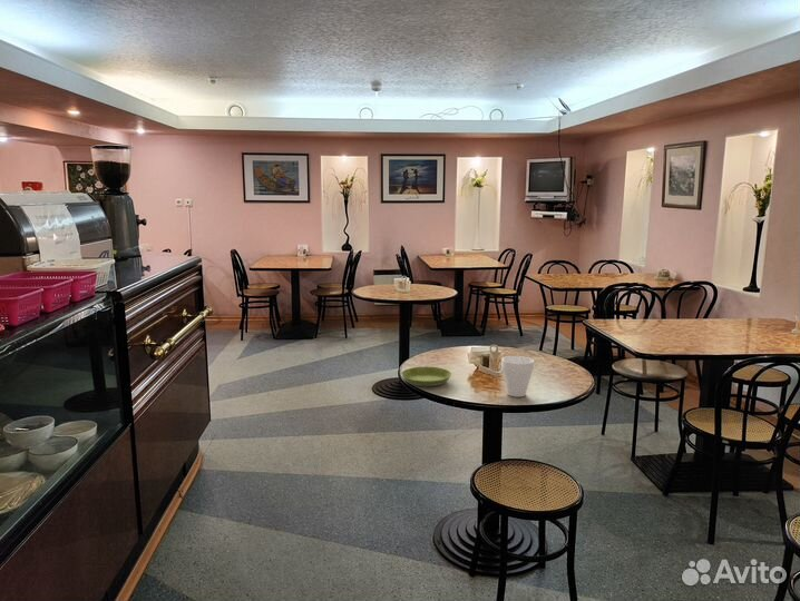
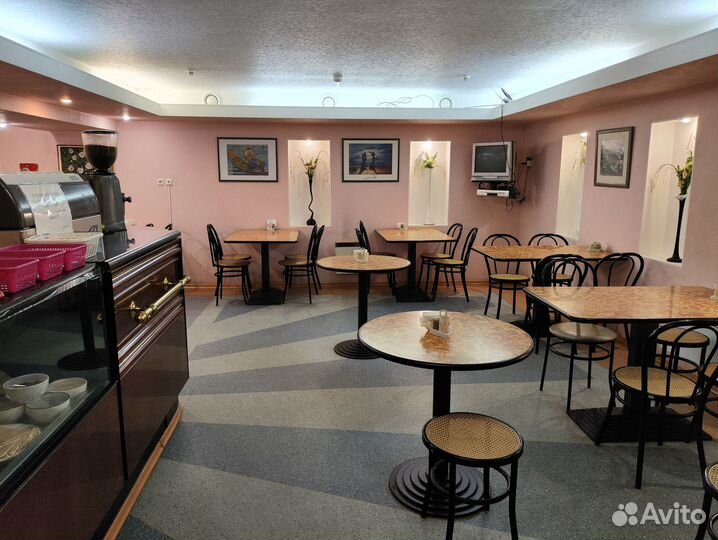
- saucer [400,366,452,387]
- cup [500,355,535,398]
